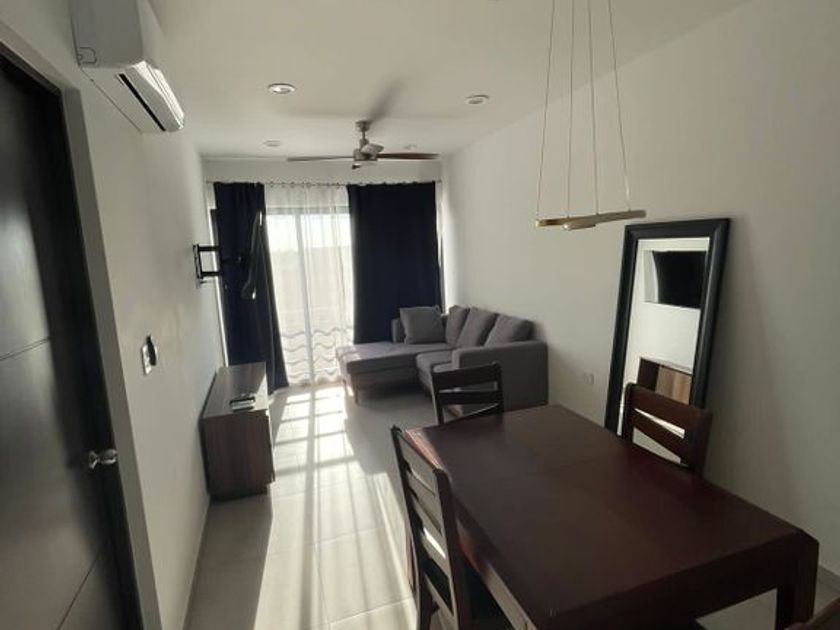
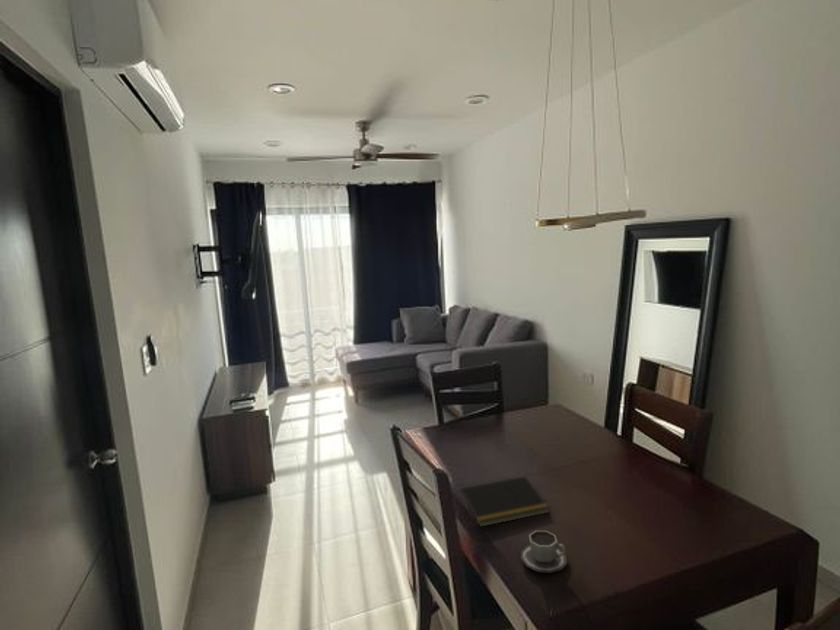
+ notepad [459,475,551,528]
+ cup [519,529,568,574]
